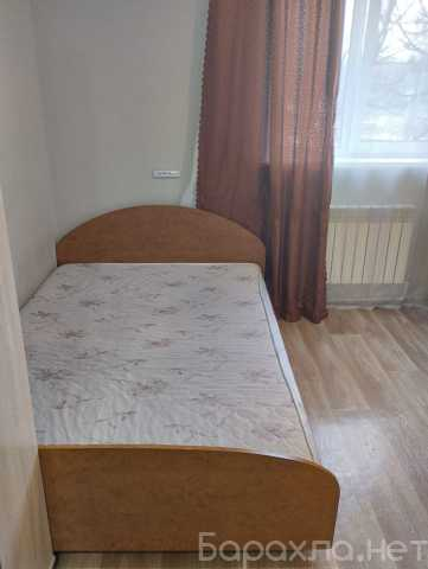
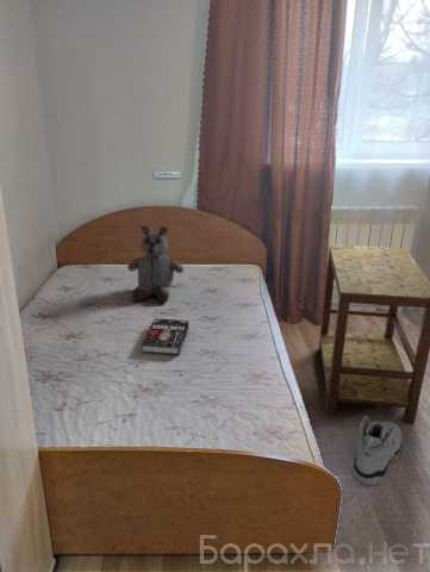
+ stuffed bear [126,225,185,304]
+ side table [317,243,430,425]
+ sneaker [351,415,404,486]
+ book [139,317,189,356]
